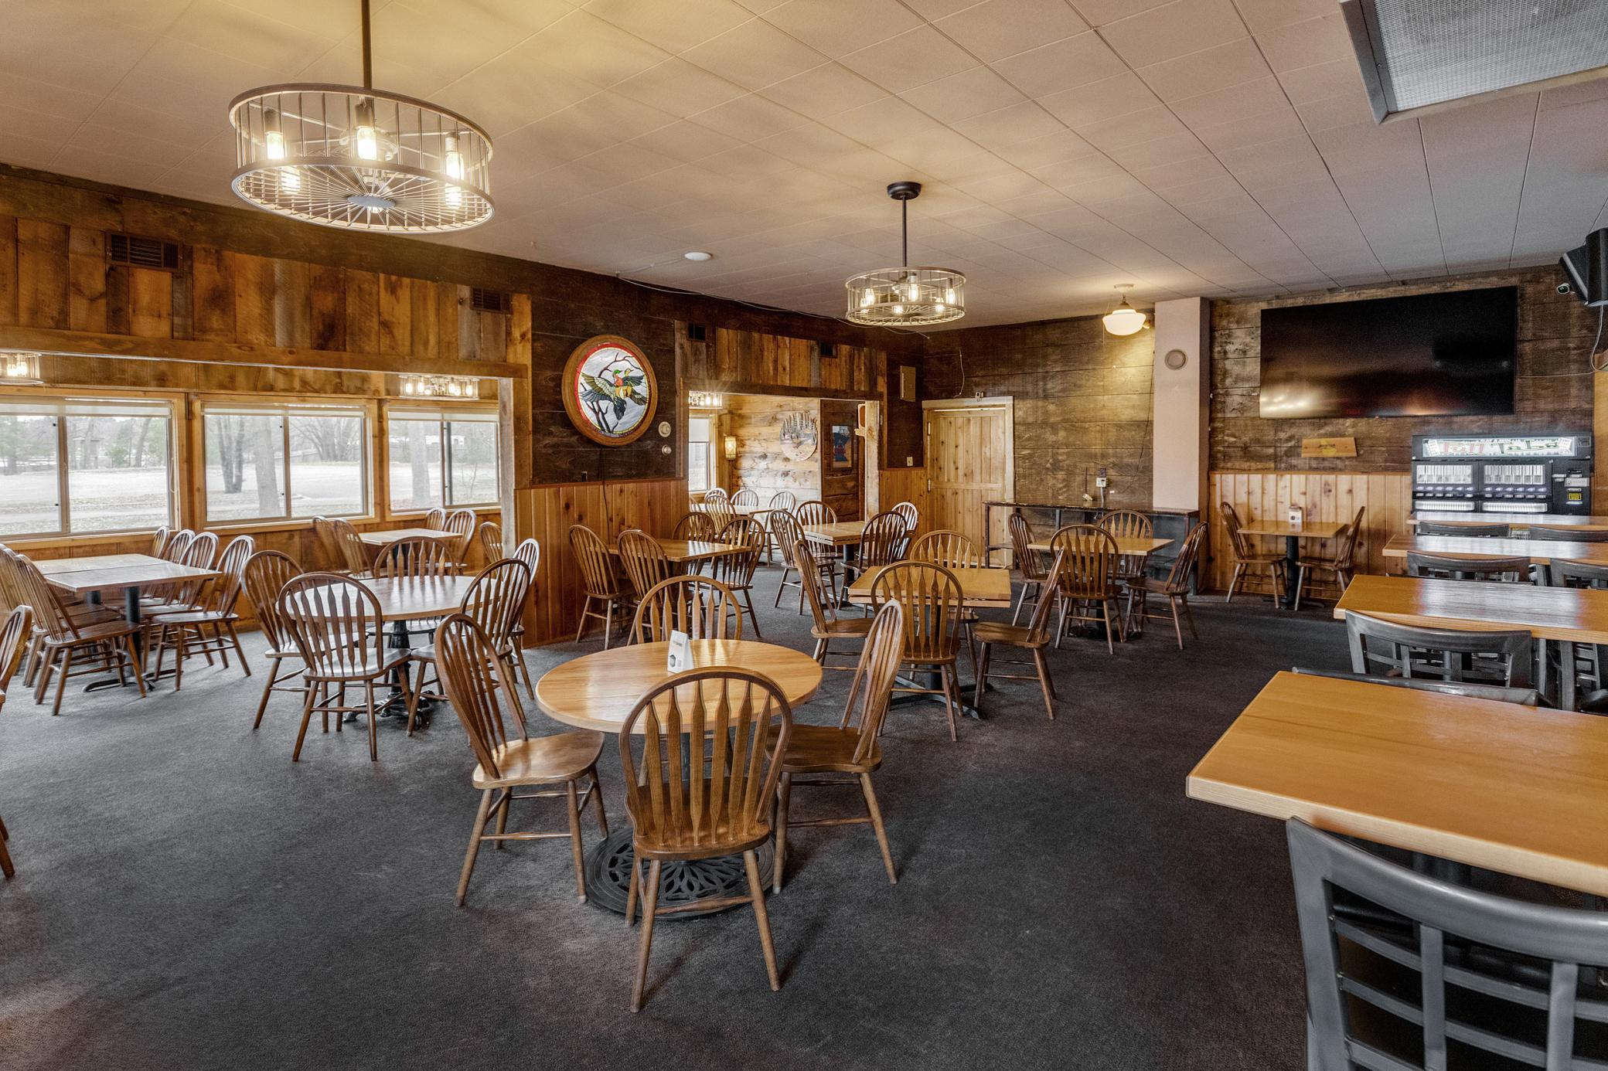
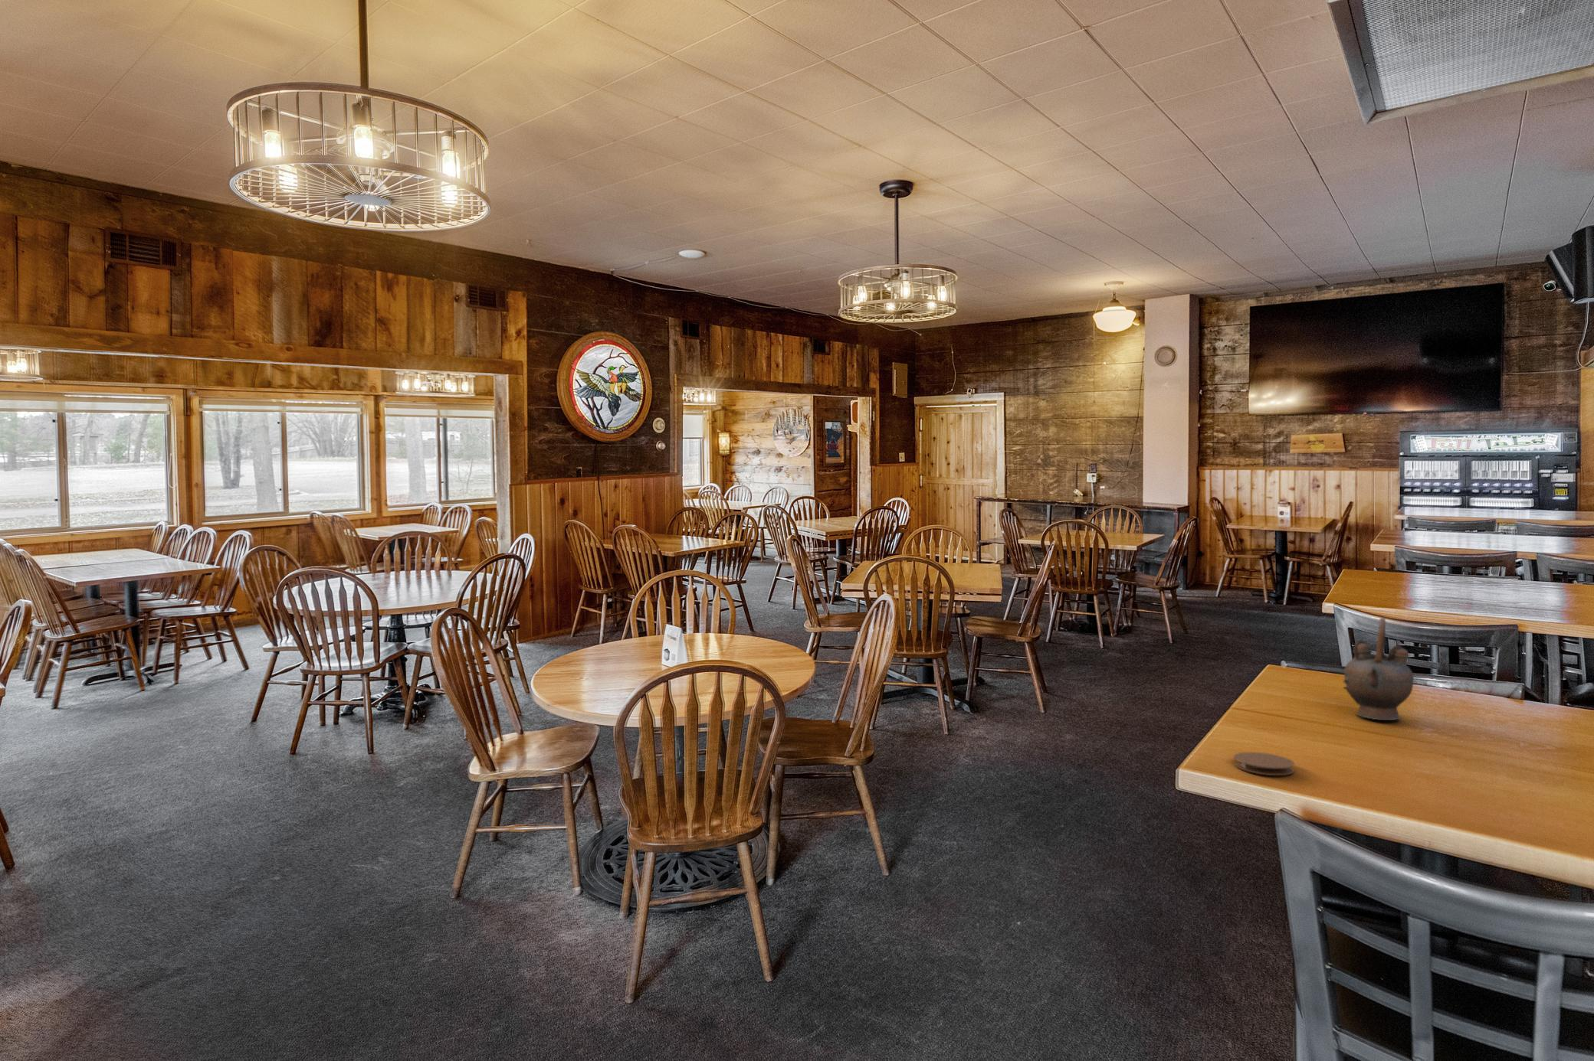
+ teapot [1343,617,1415,721]
+ coaster [1233,752,1295,777]
